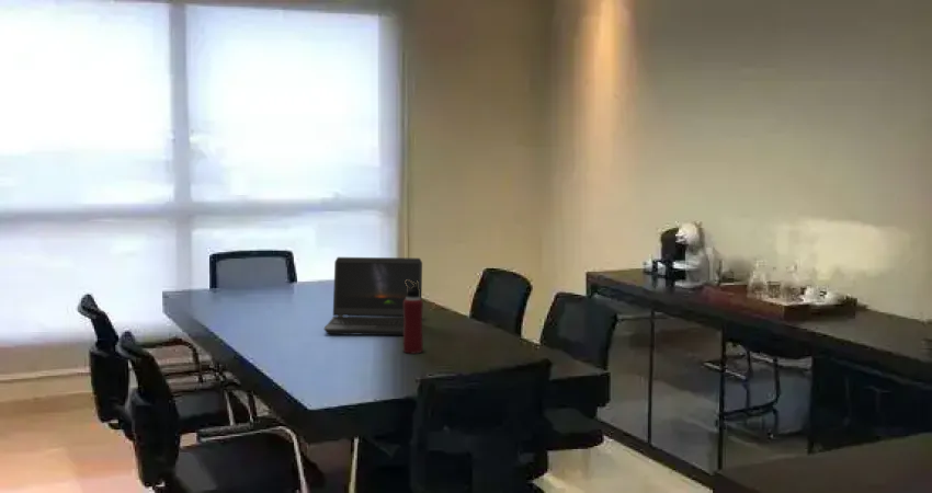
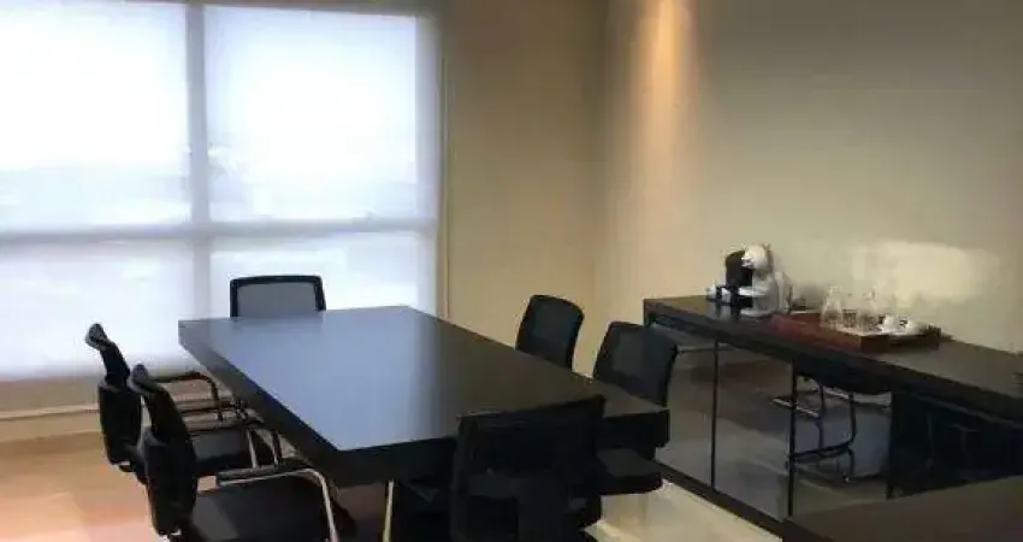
- water bottle [402,279,424,354]
- laptop computer [323,256,423,336]
